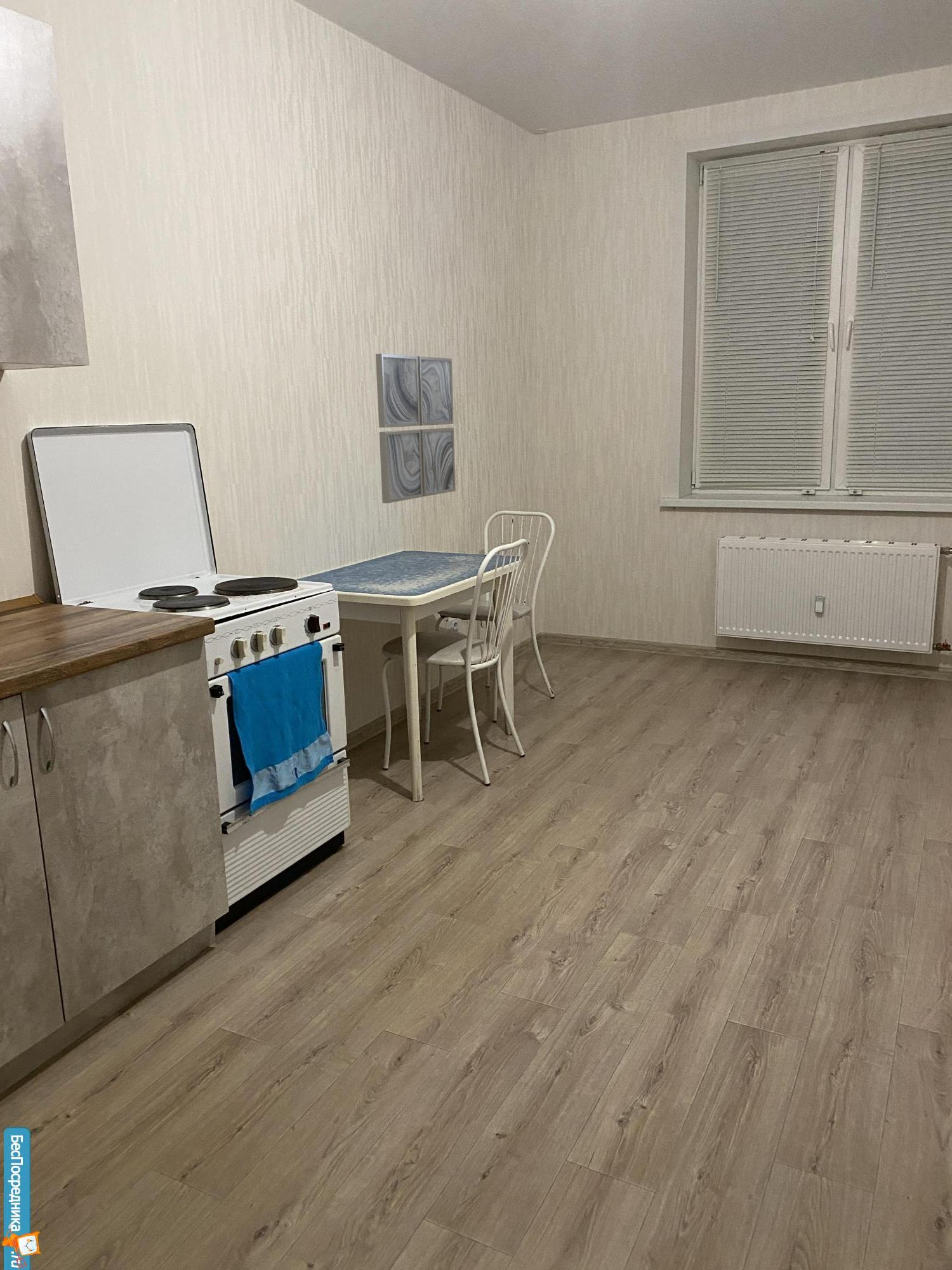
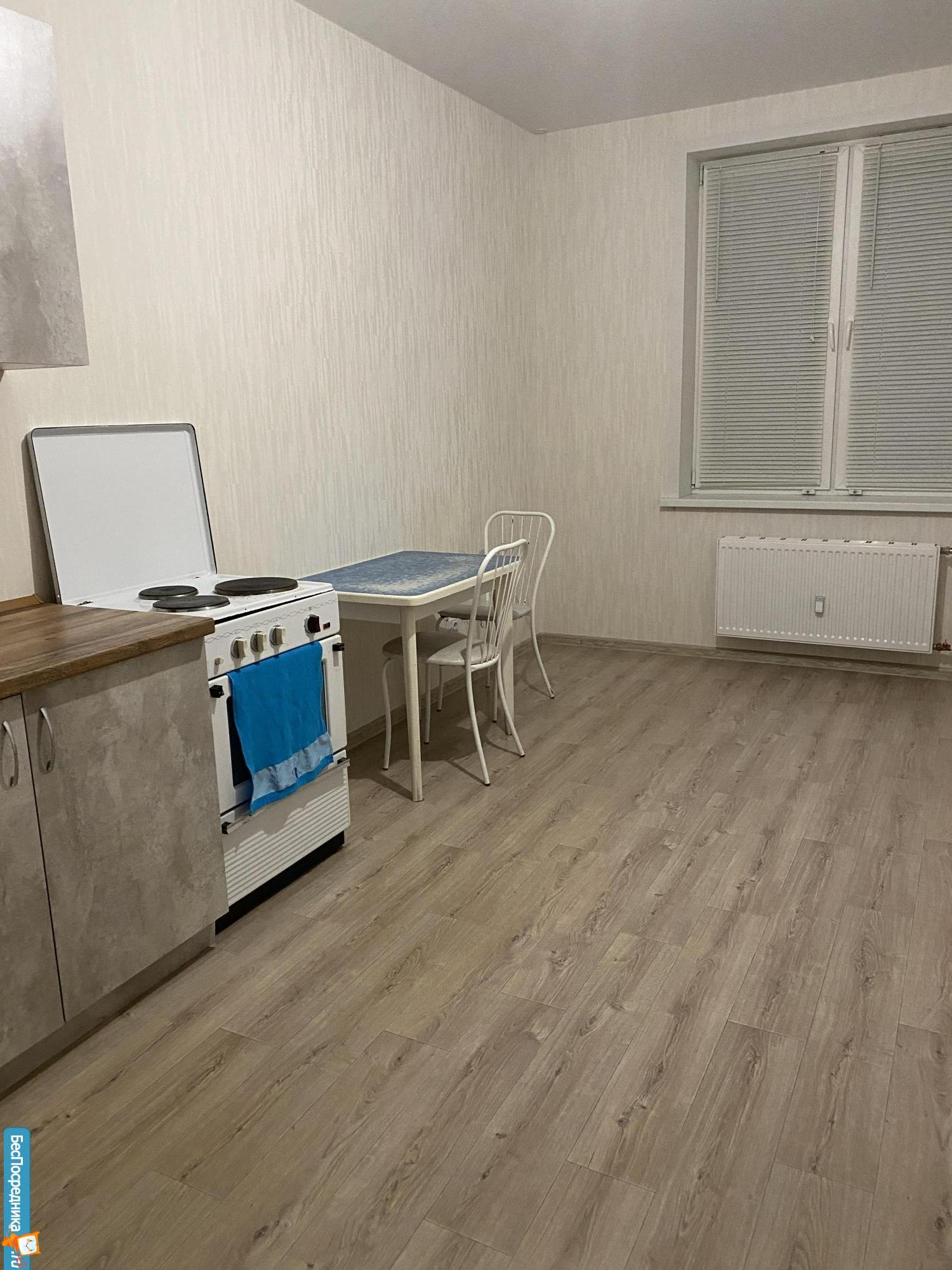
- wall art [375,353,456,504]
